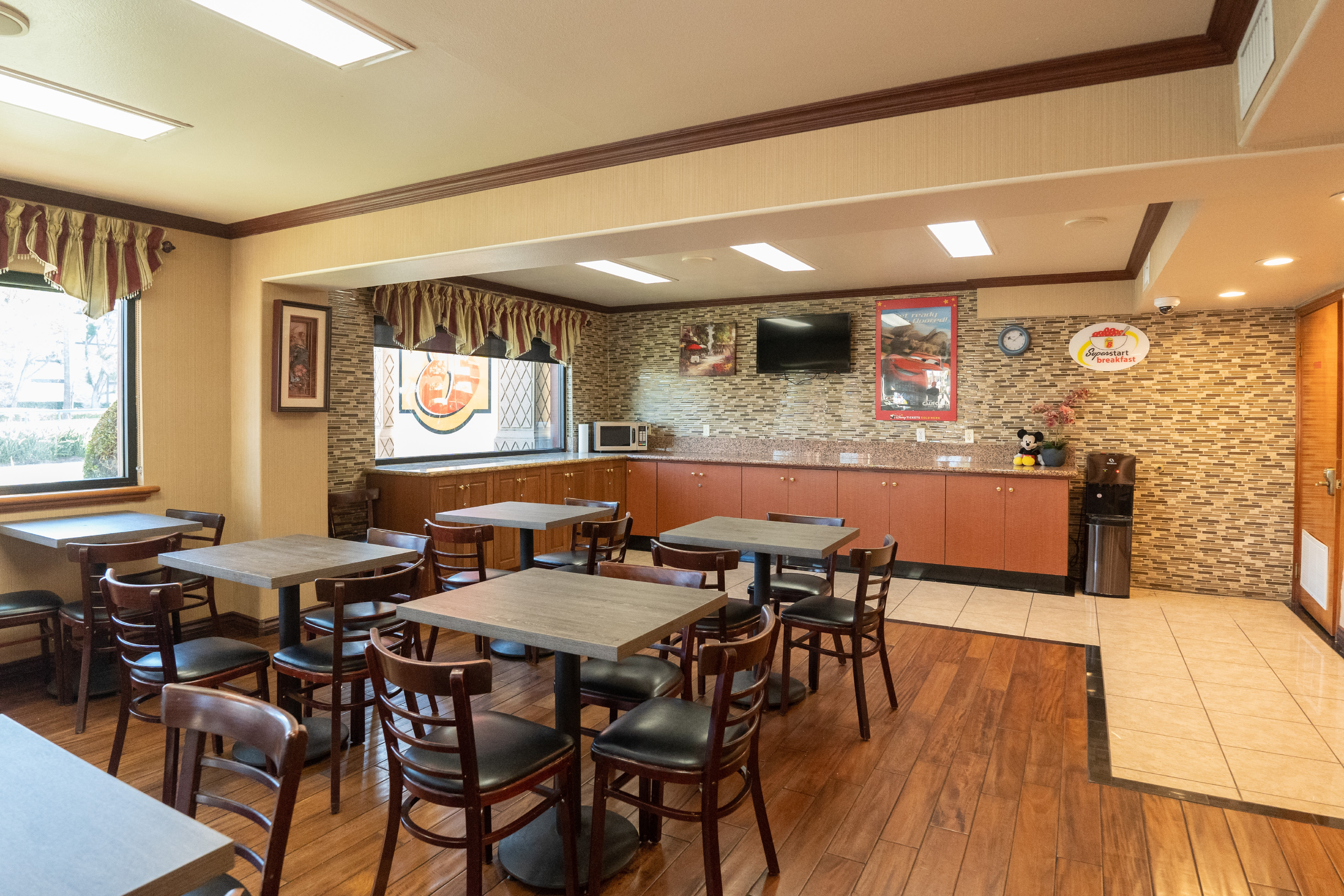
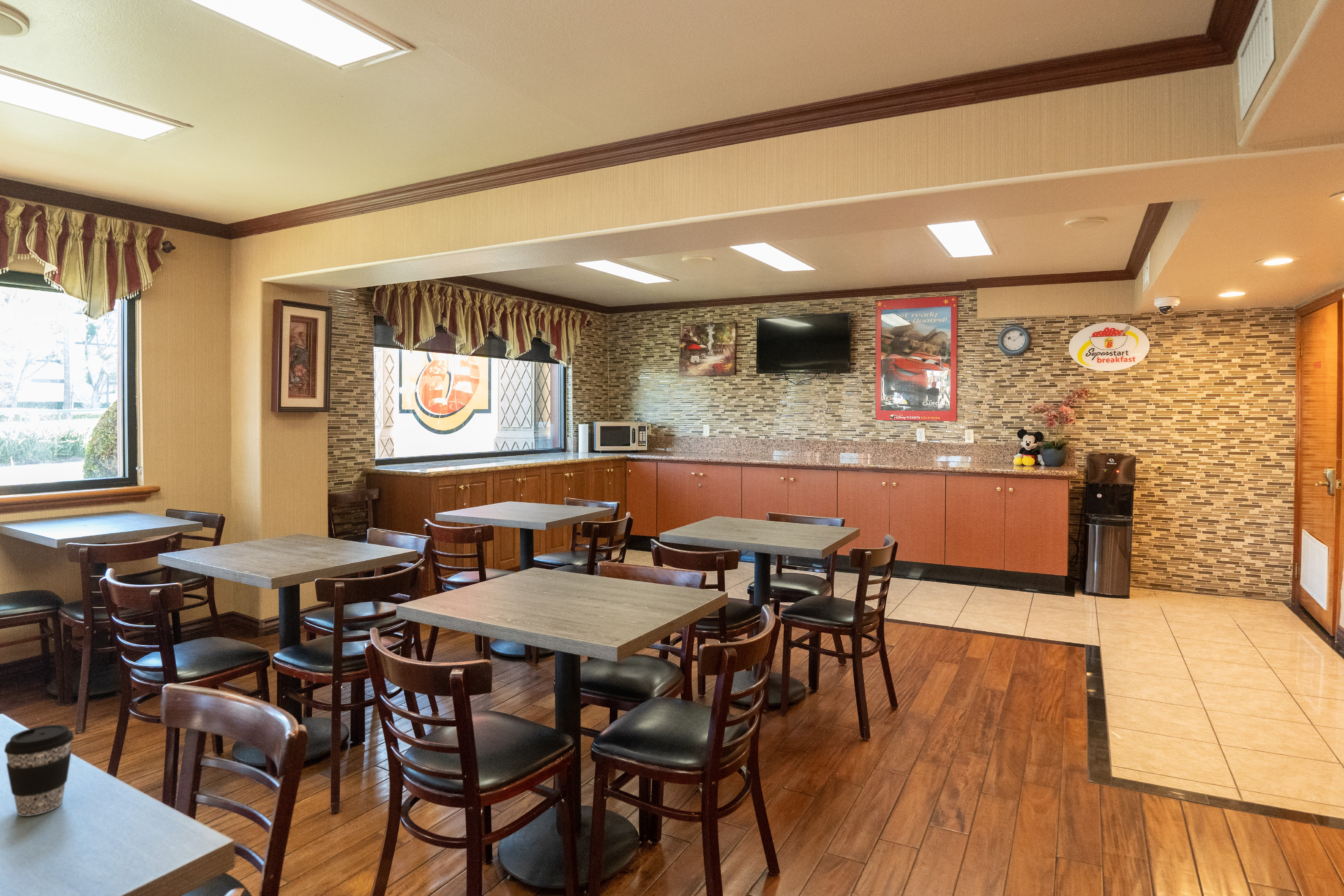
+ coffee cup [4,724,74,816]
